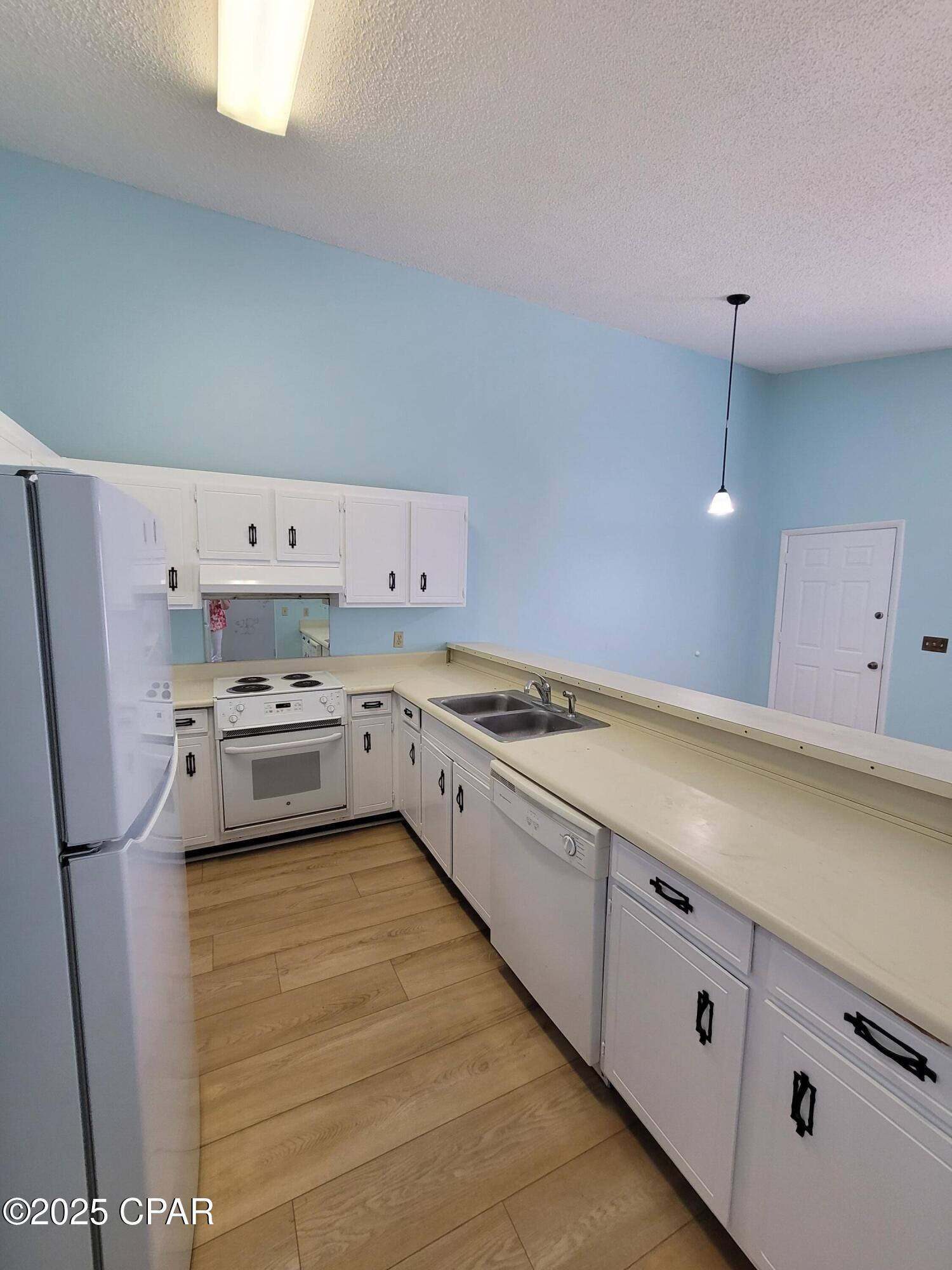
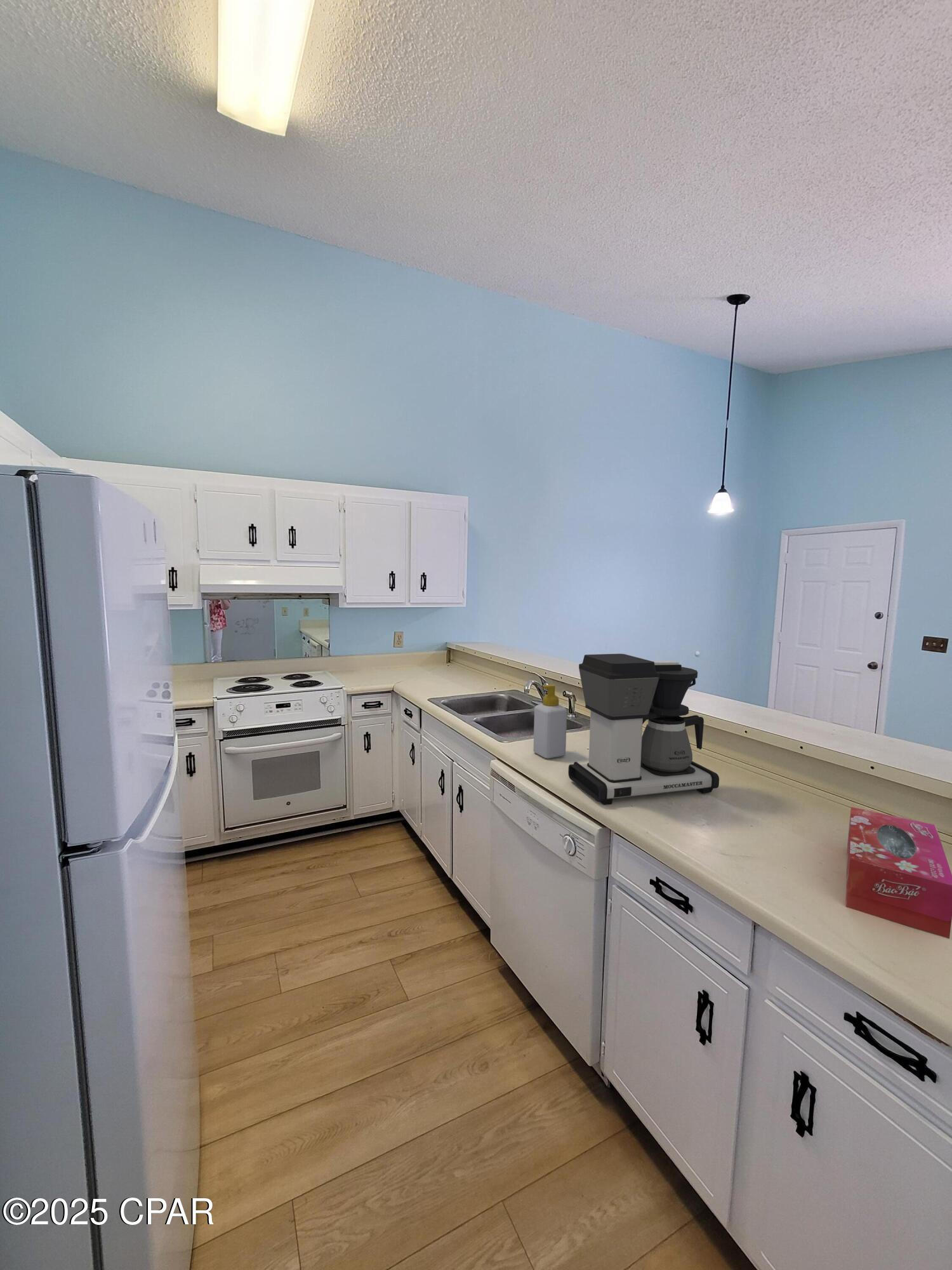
+ coffee maker [567,653,720,805]
+ tissue box [845,806,952,939]
+ soap bottle [533,684,567,759]
